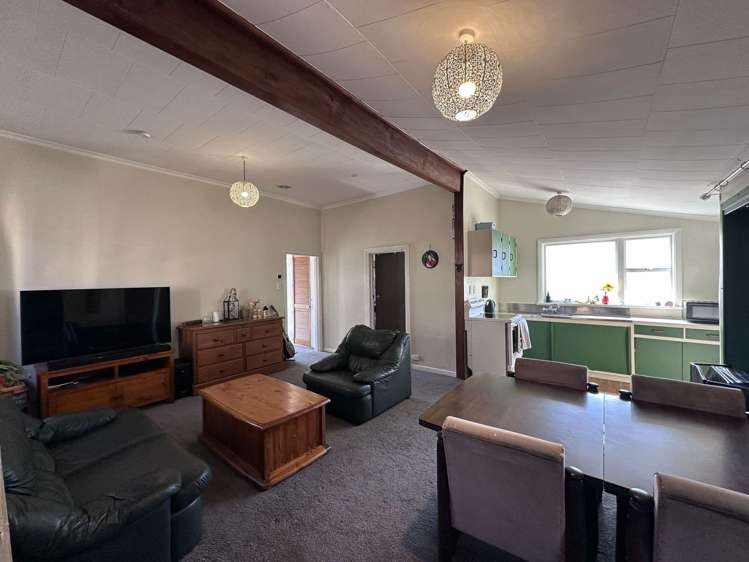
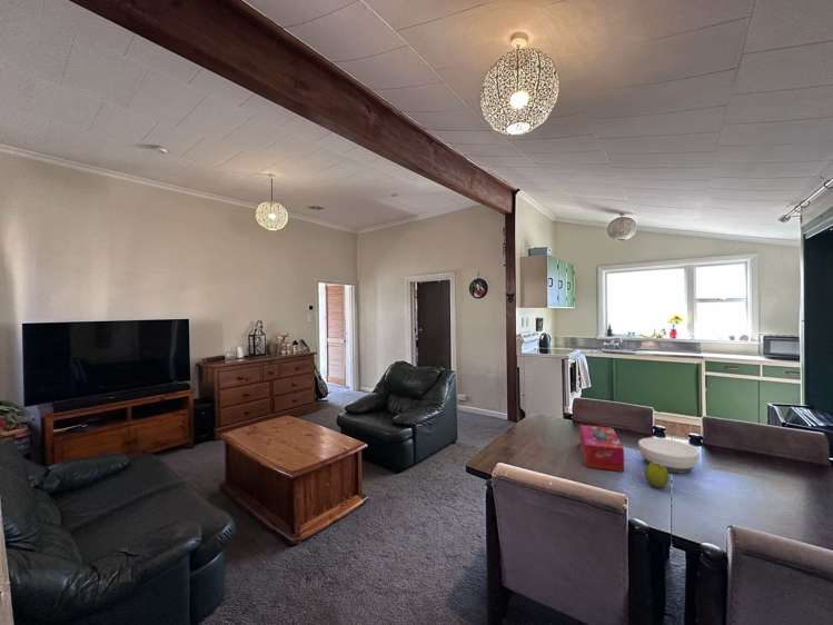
+ bowl [637,437,701,475]
+ tissue box [578,424,625,473]
+ fruit [644,463,670,489]
